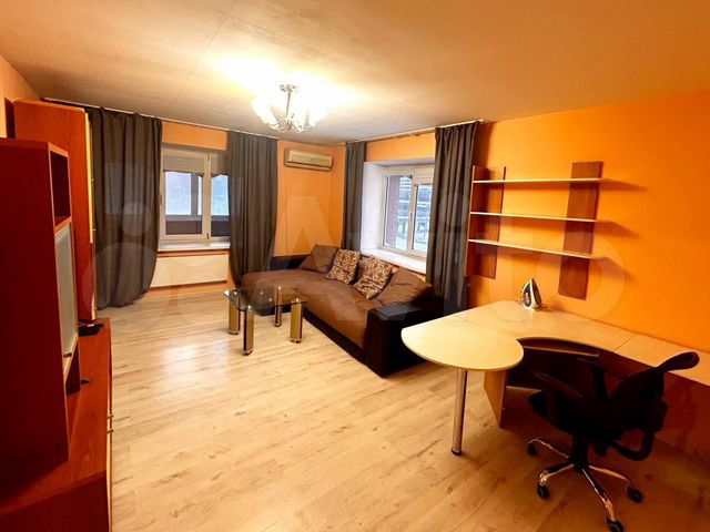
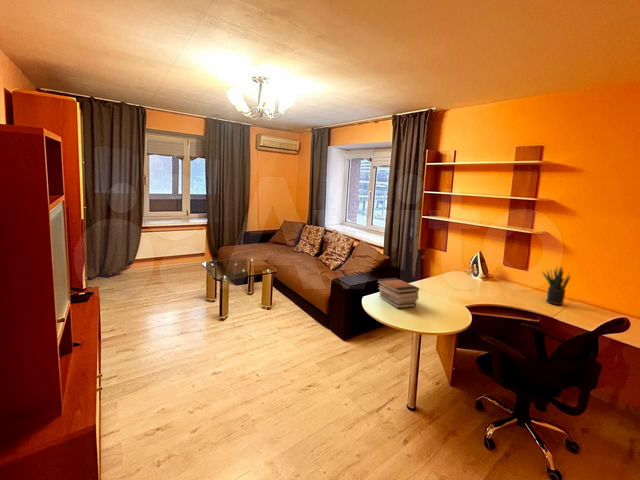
+ book stack [376,277,420,309]
+ potted plant [541,265,572,306]
